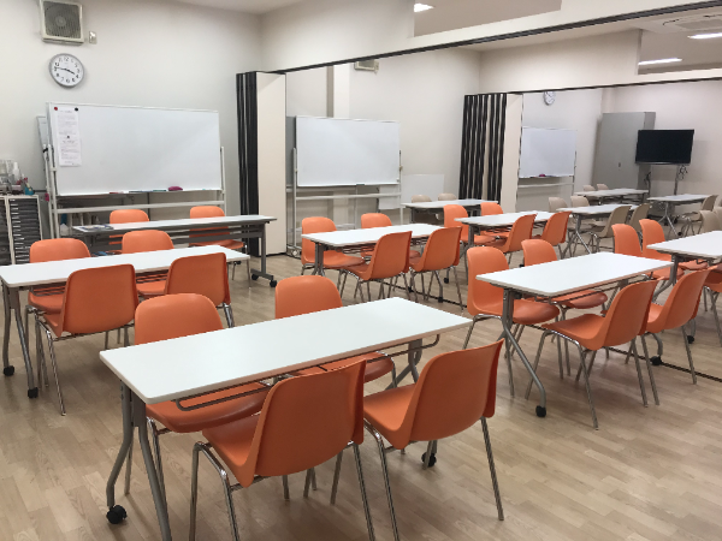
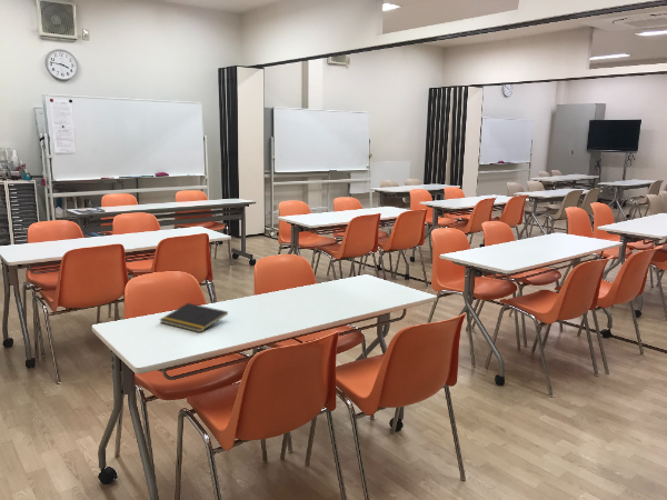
+ notepad [158,302,229,333]
